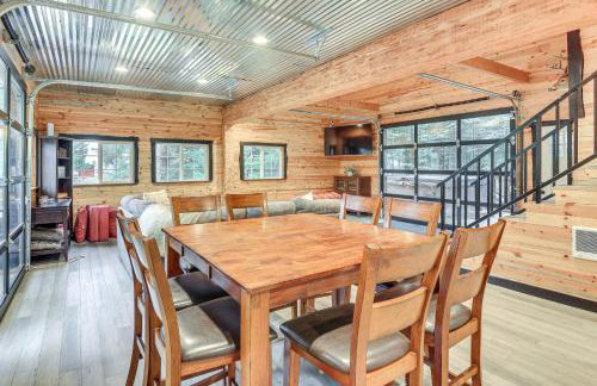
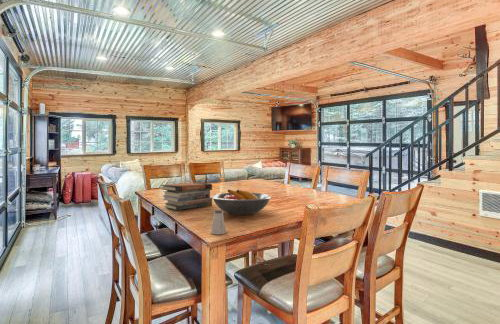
+ saltshaker [209,209,227,235]
+ fruit bowl [211,189,272,216]
+ book stack [161,182,213,211]
